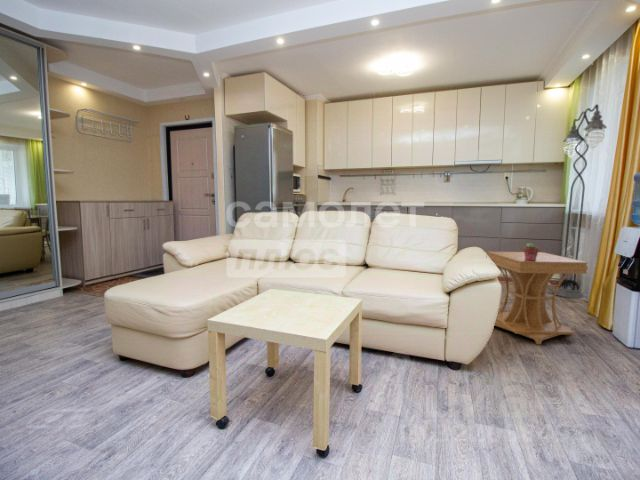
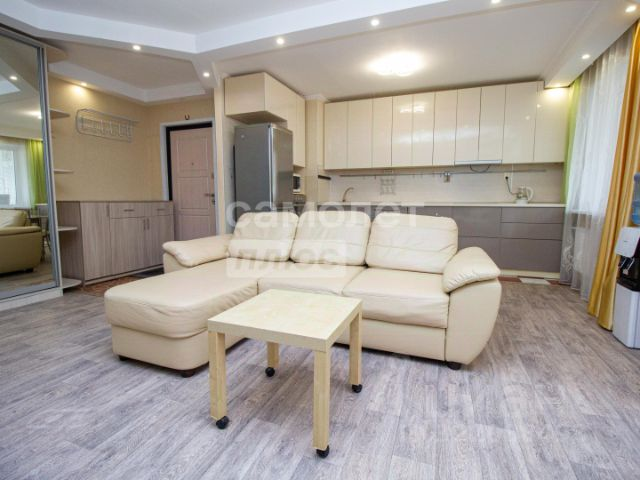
- side table [486,251,589,346]
- potted succulent [522,242,540,261]
- floor lamp [551,103,608,299]
